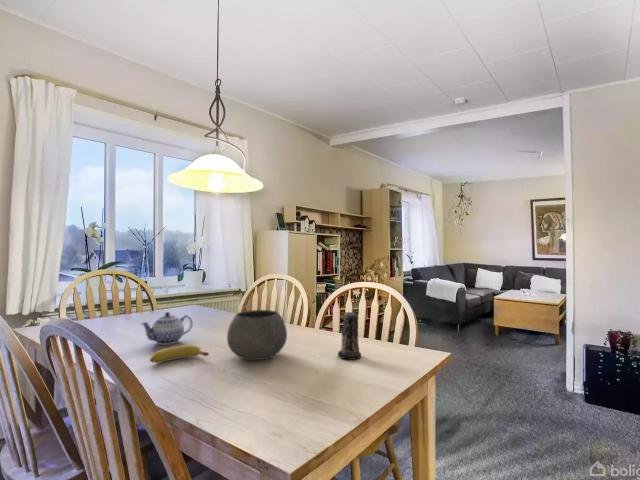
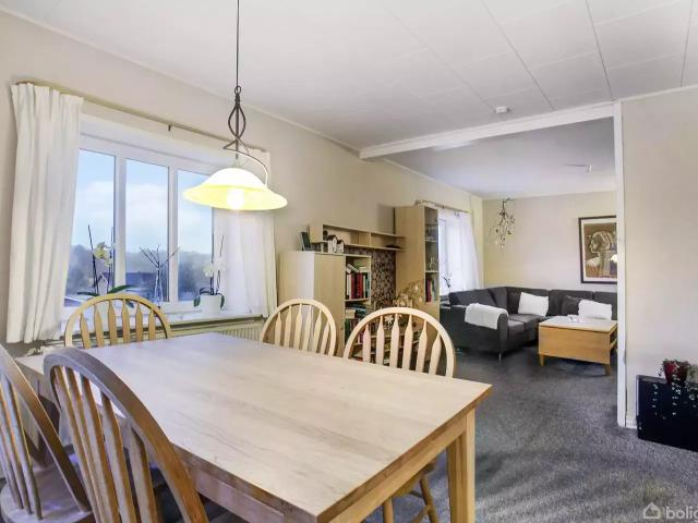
- teapot [140,311,193,346]
- bowl [226,309,288,361]
- banana [149,344,210,364]
- candle [337,311,362,361]
